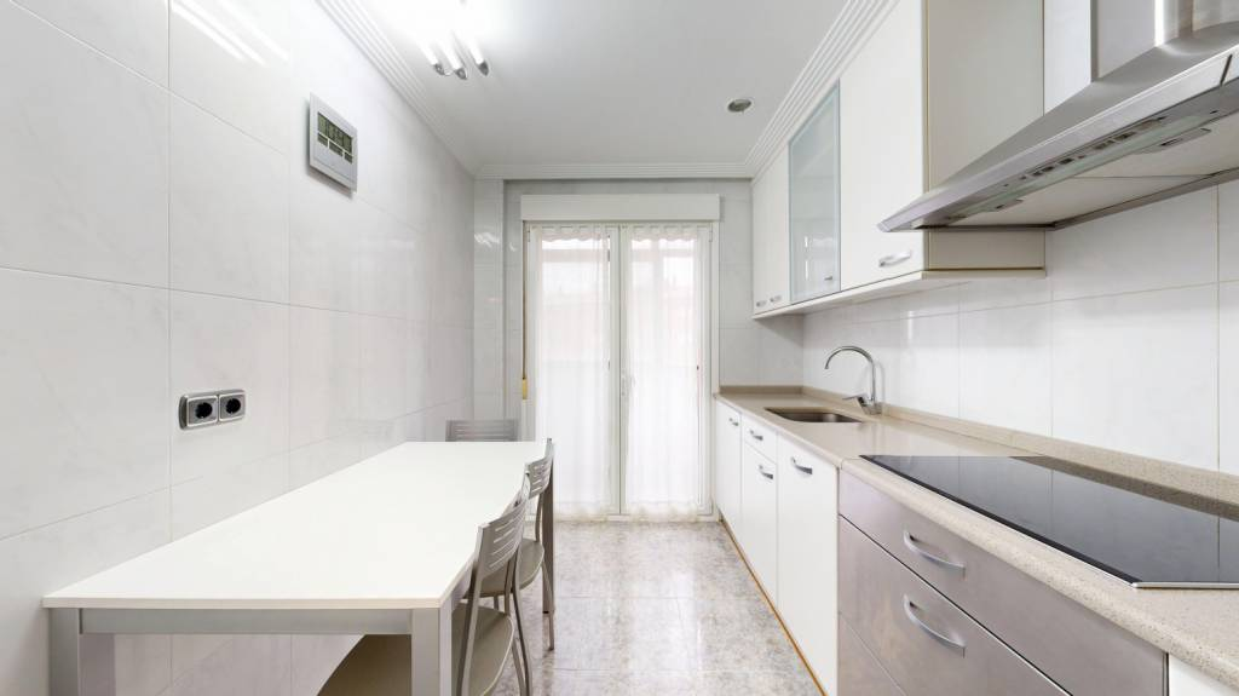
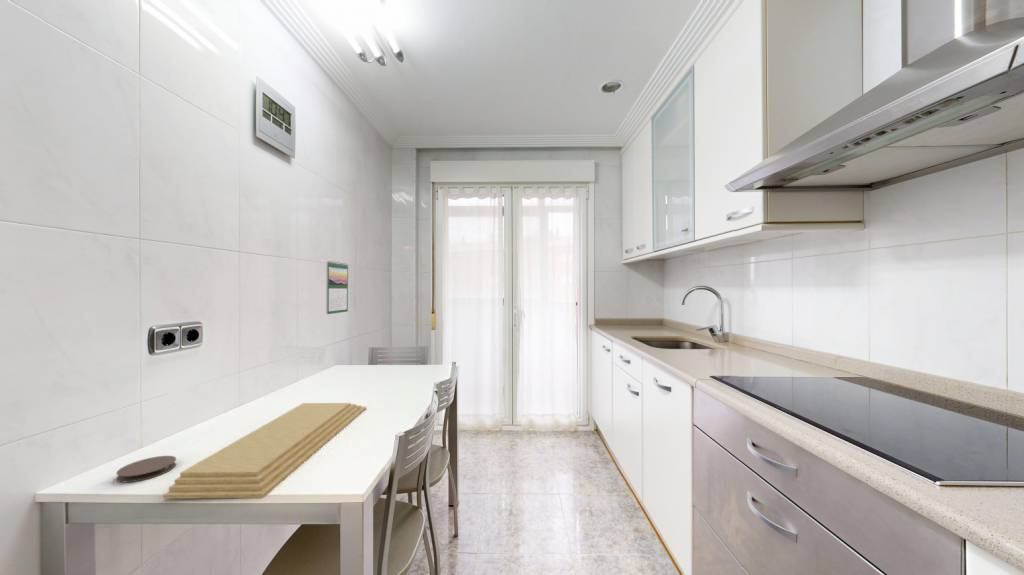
+ calendar [325,260,349,315]
+ coaster [115,455,177,483]
+ cutting board [162,402,367,500]
